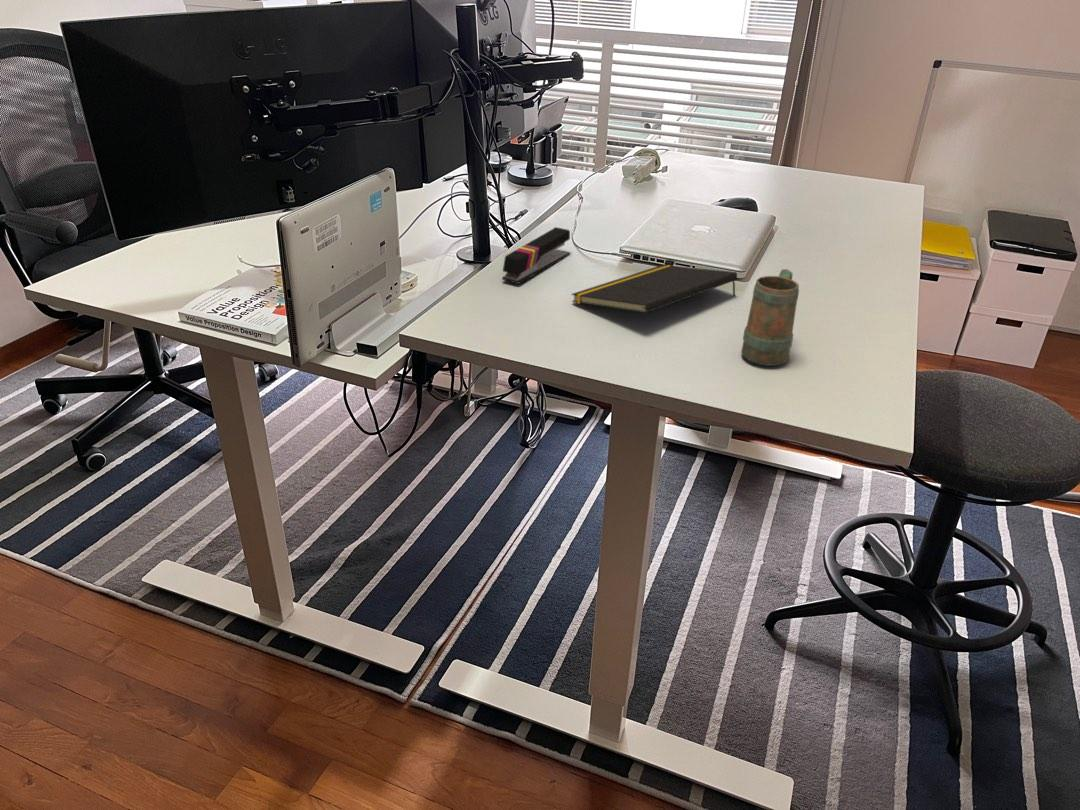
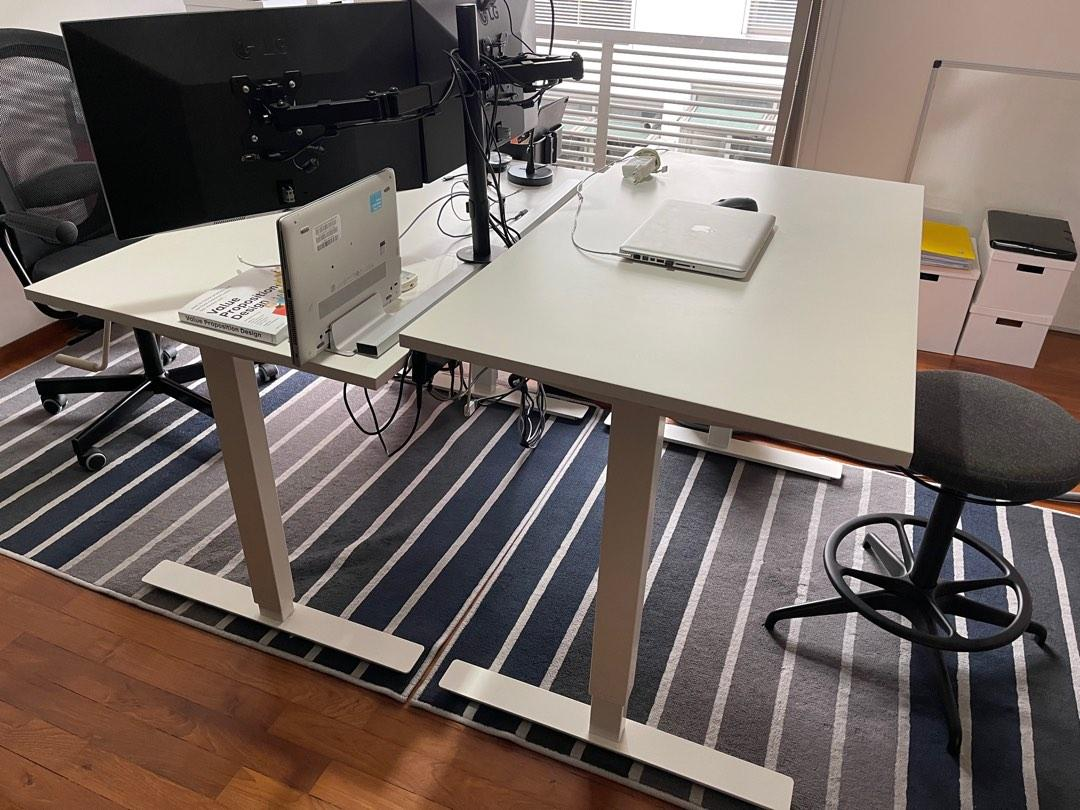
- mug [740,268,800,367]
- notepad [570,264,738,314]
- stapler [501,226,571,285]
